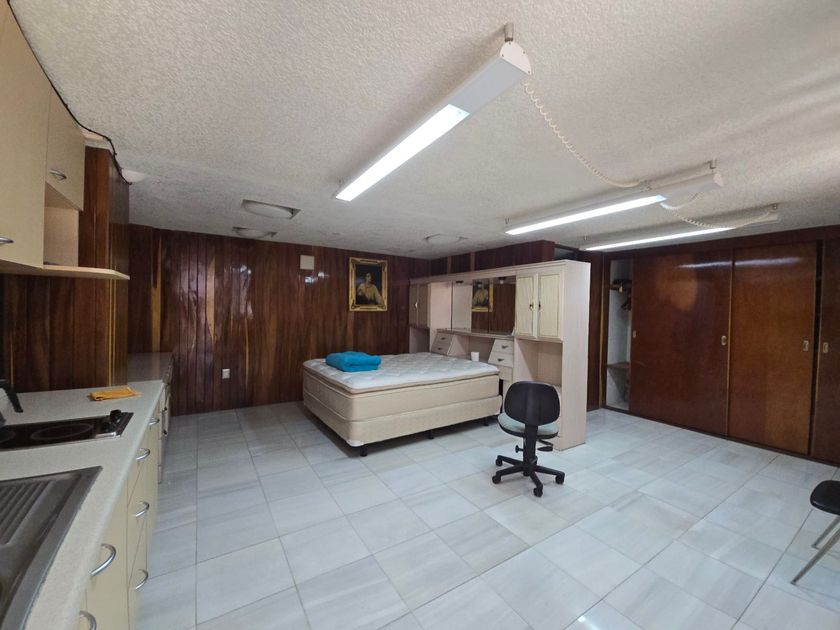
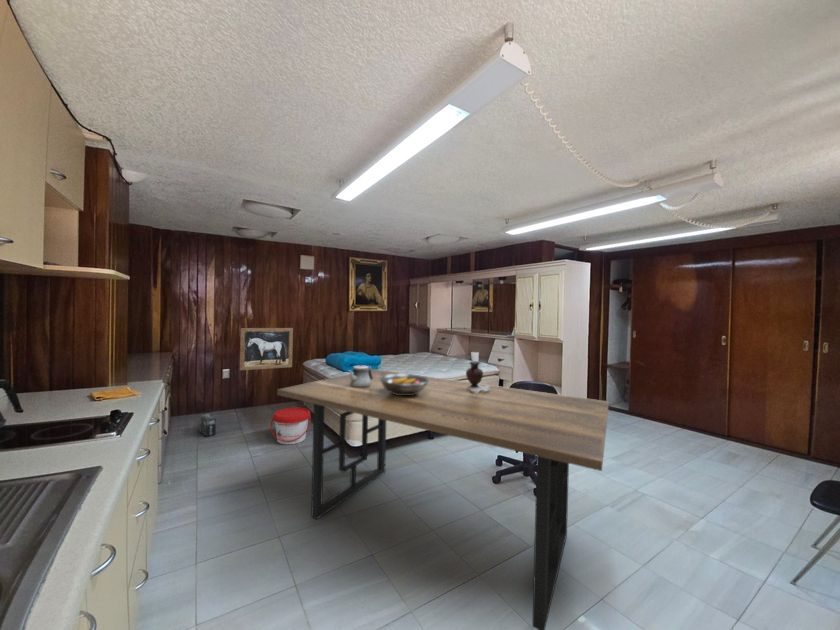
+ wall art [239,327,294,371]
+ fruit bowl [380,373,429,395]
+ bucket [270,407,312,445]
+ vase [465,360,490,394]
+ box [198,413,217,438]
+ dining table [276,368,610,630]
+ teapot [347,363,373,388]
